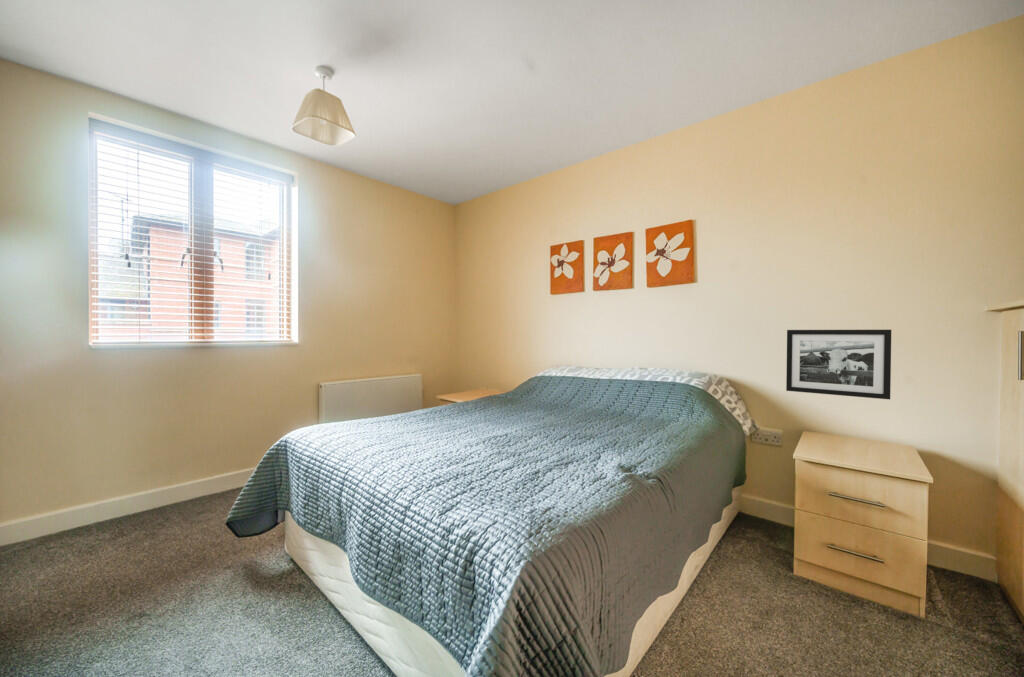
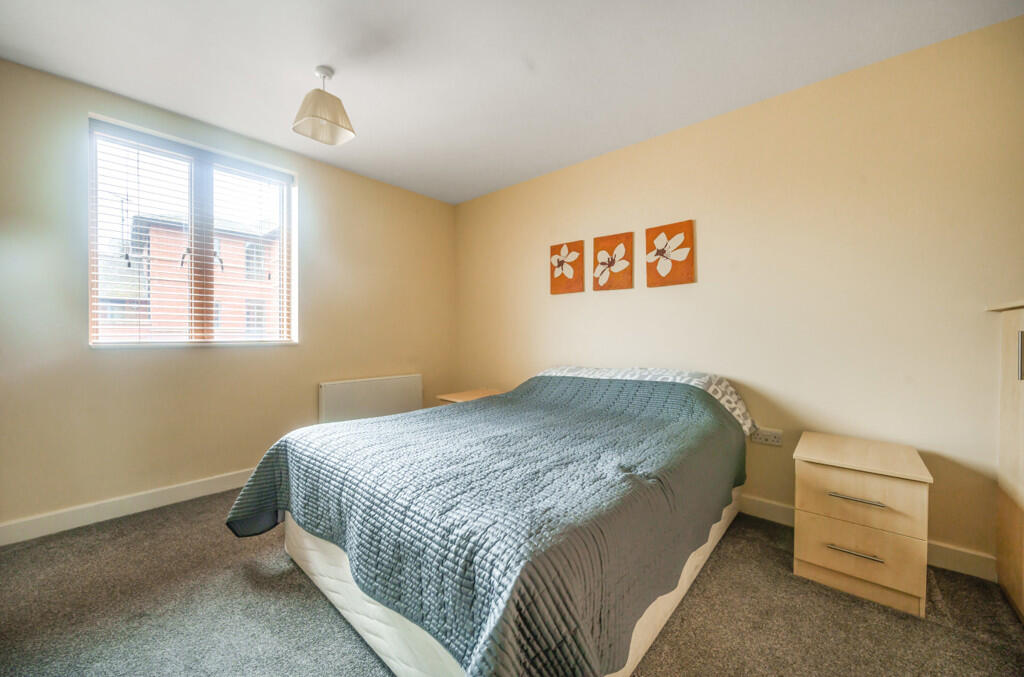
- picture frame [785,329,892,400]
